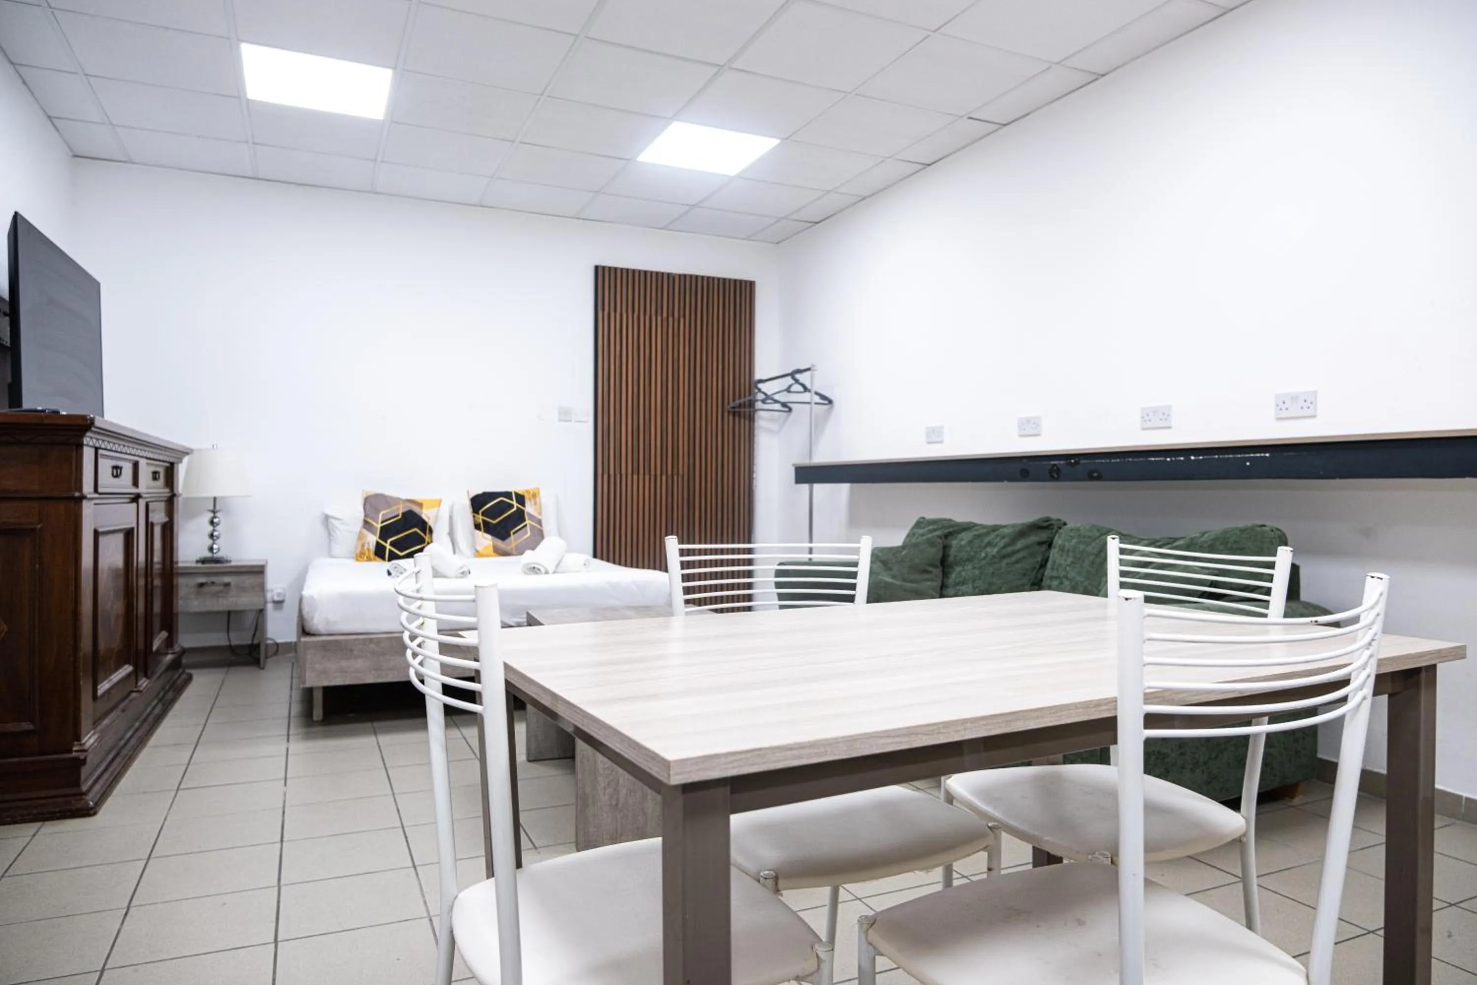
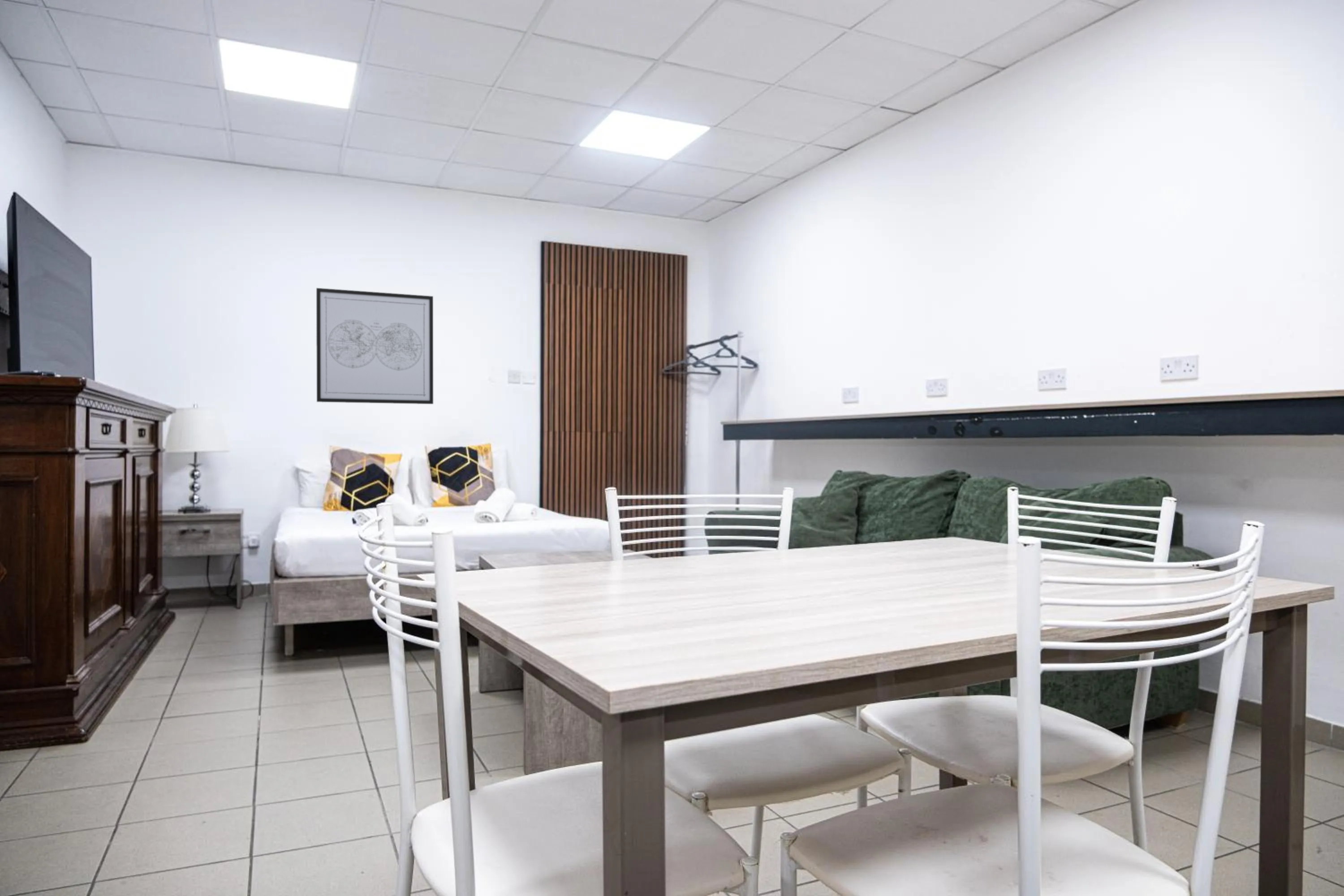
+ wall art [316,288,434,405]
